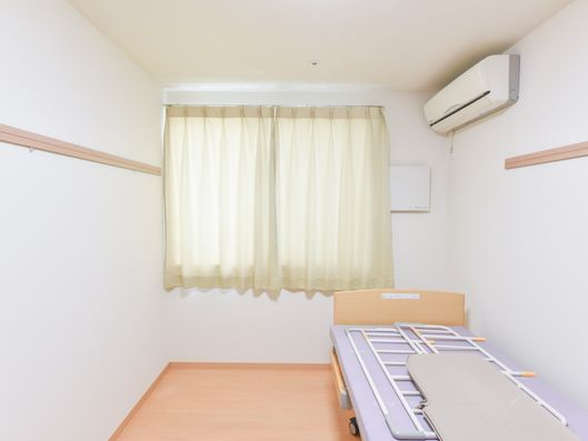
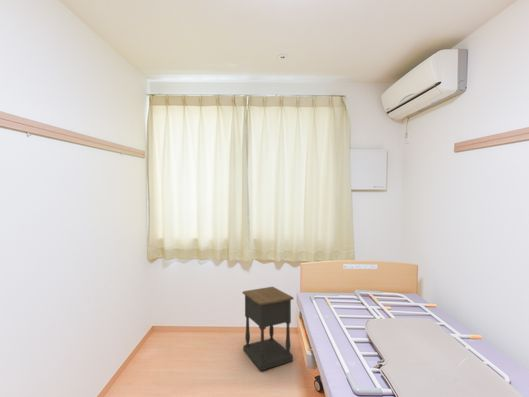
+ nightstand [241,286,295,371]
